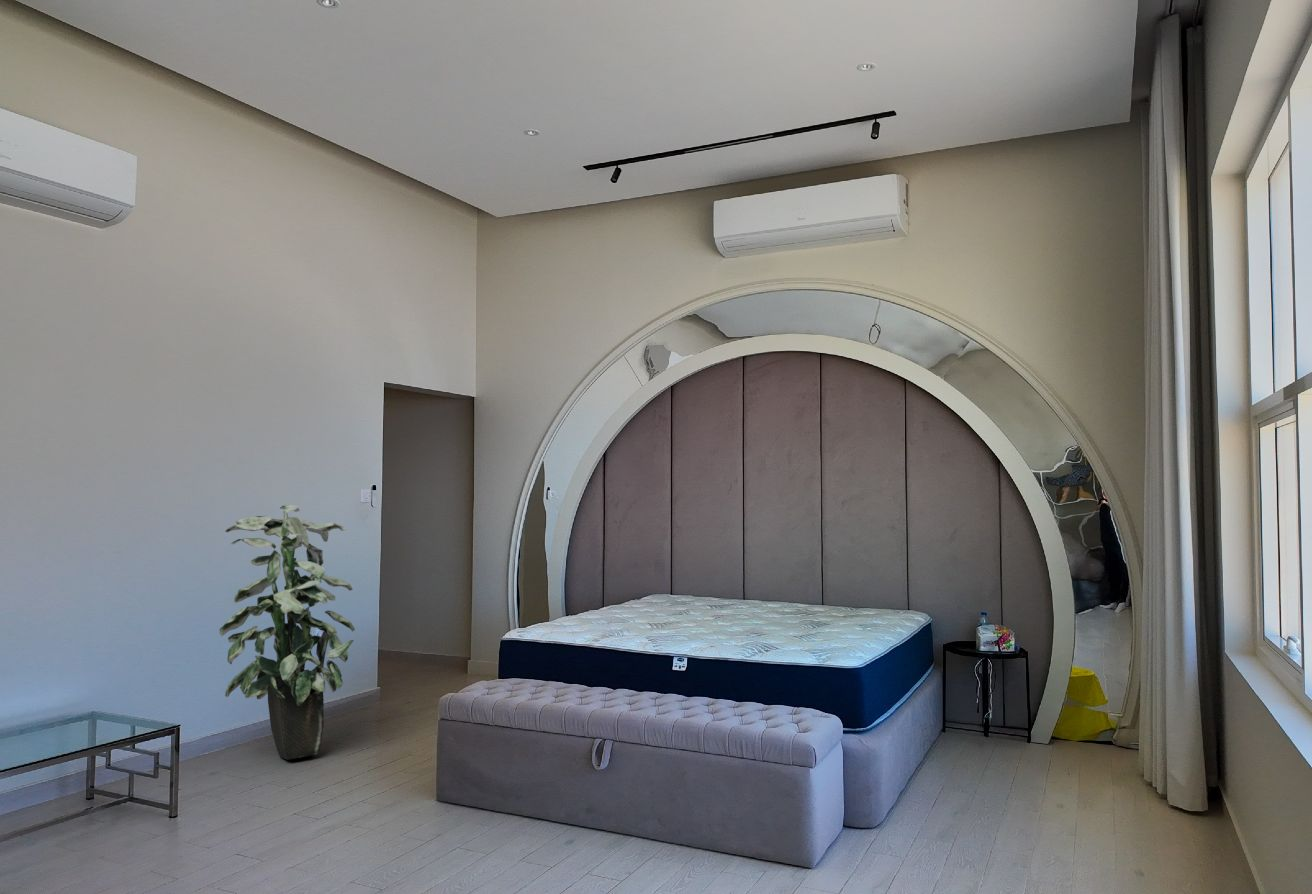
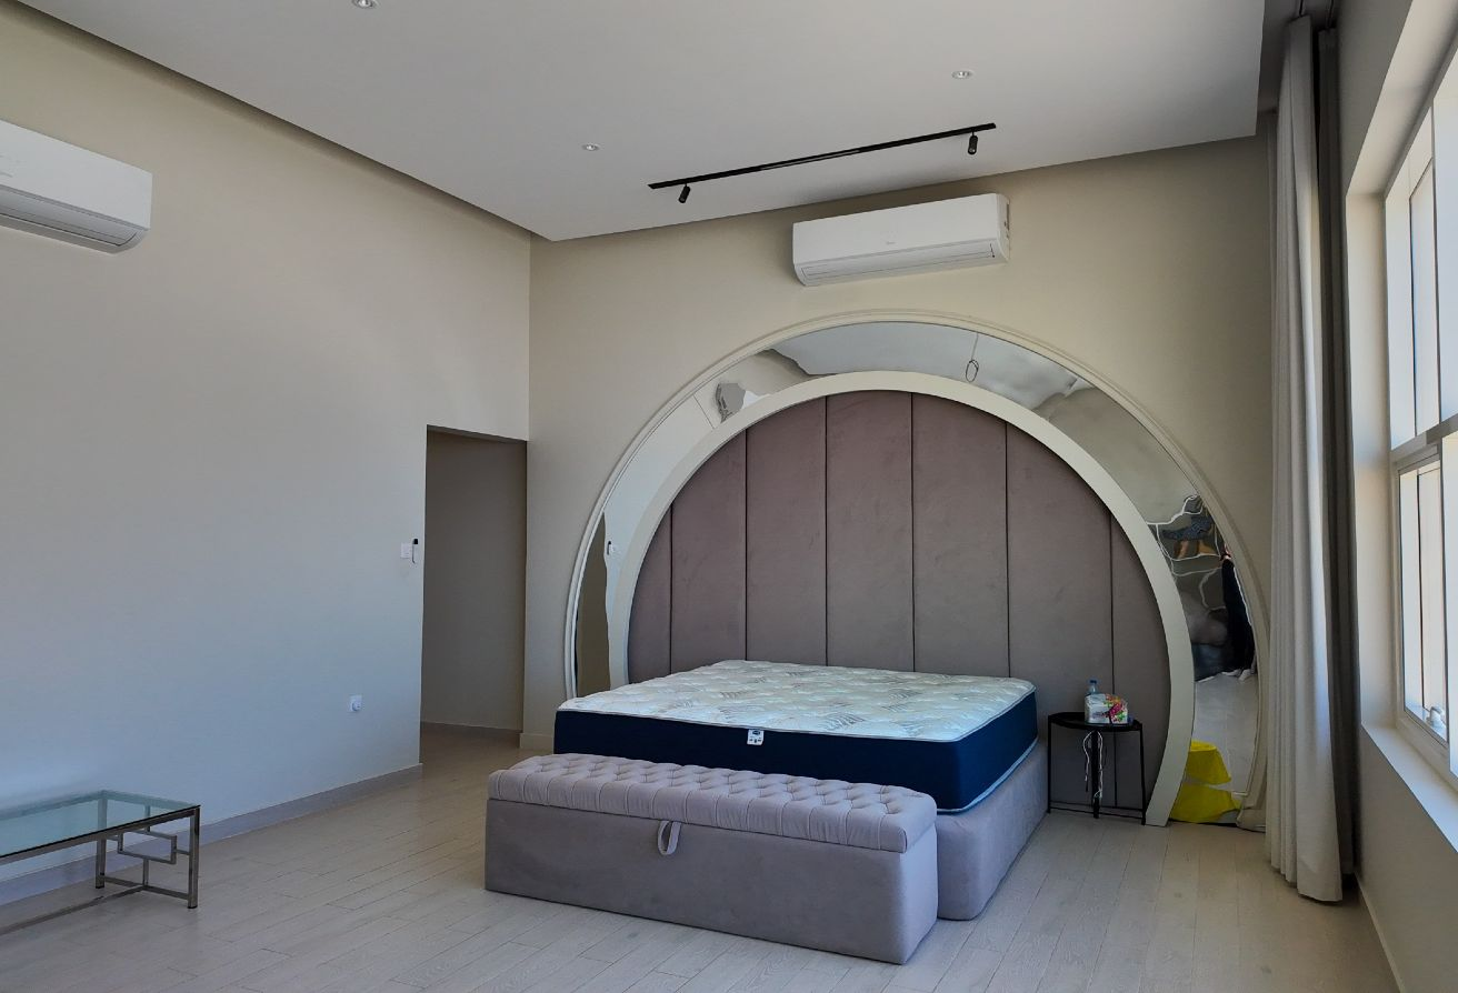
- indoor plant [219,504,356,761]
